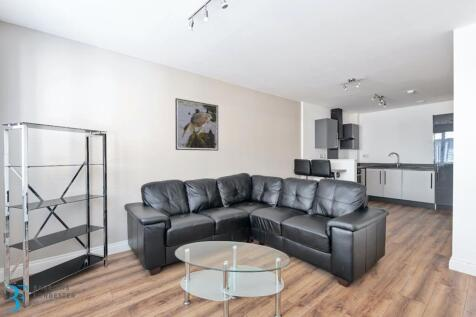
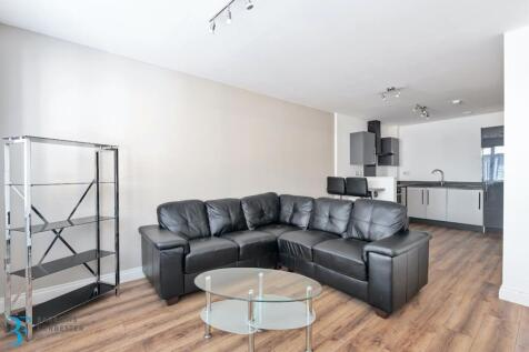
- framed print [174,97,219,152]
